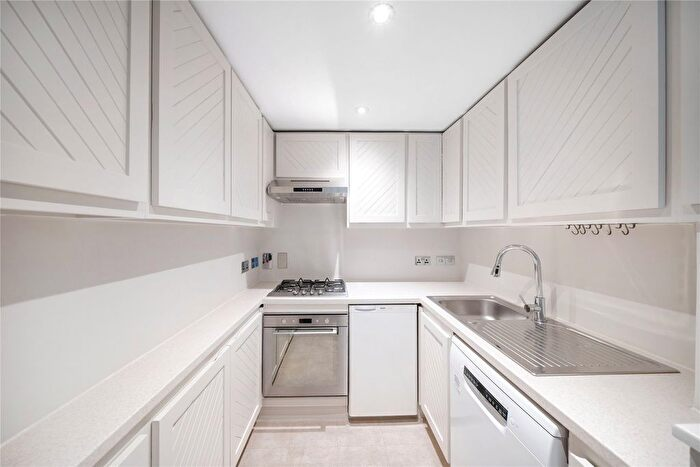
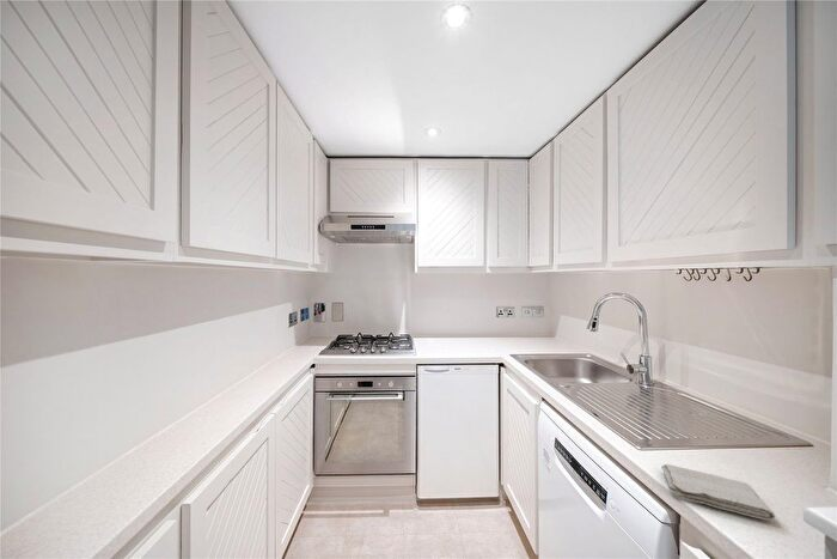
+ washcloth [660,463,776,521]
